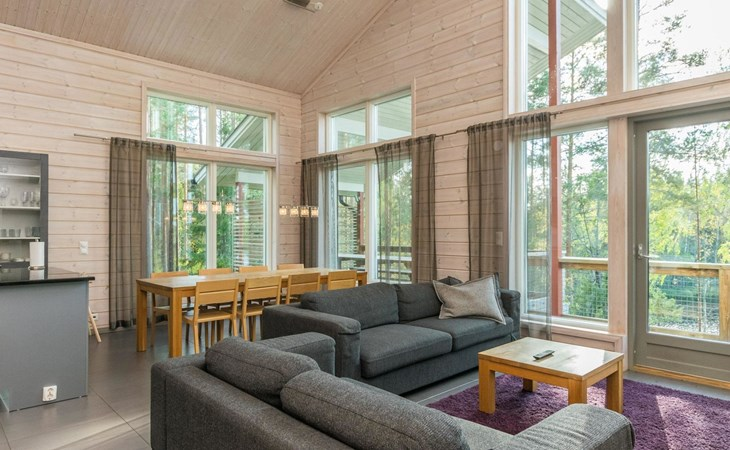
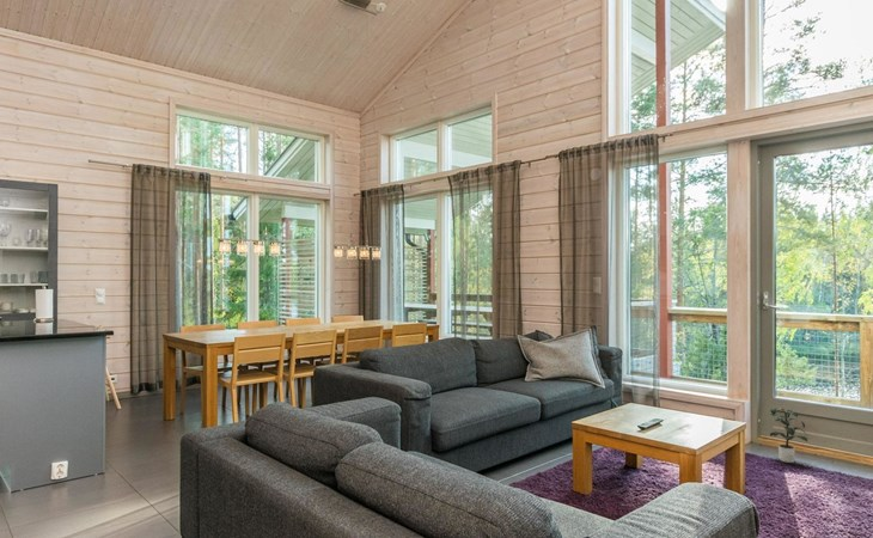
+ potted plant [769,406,808,464]
